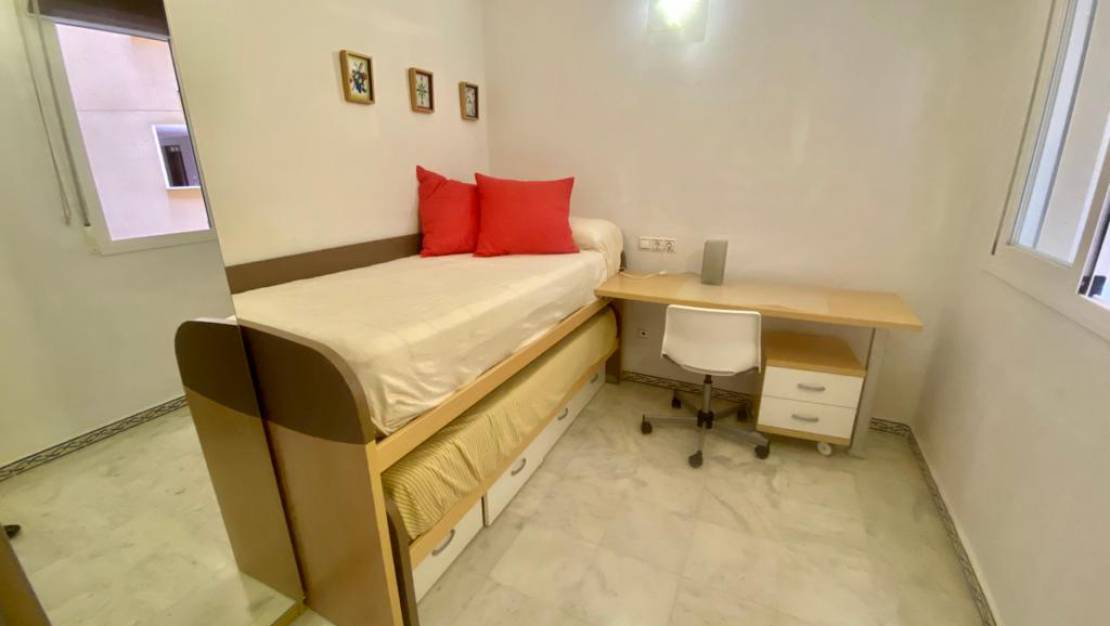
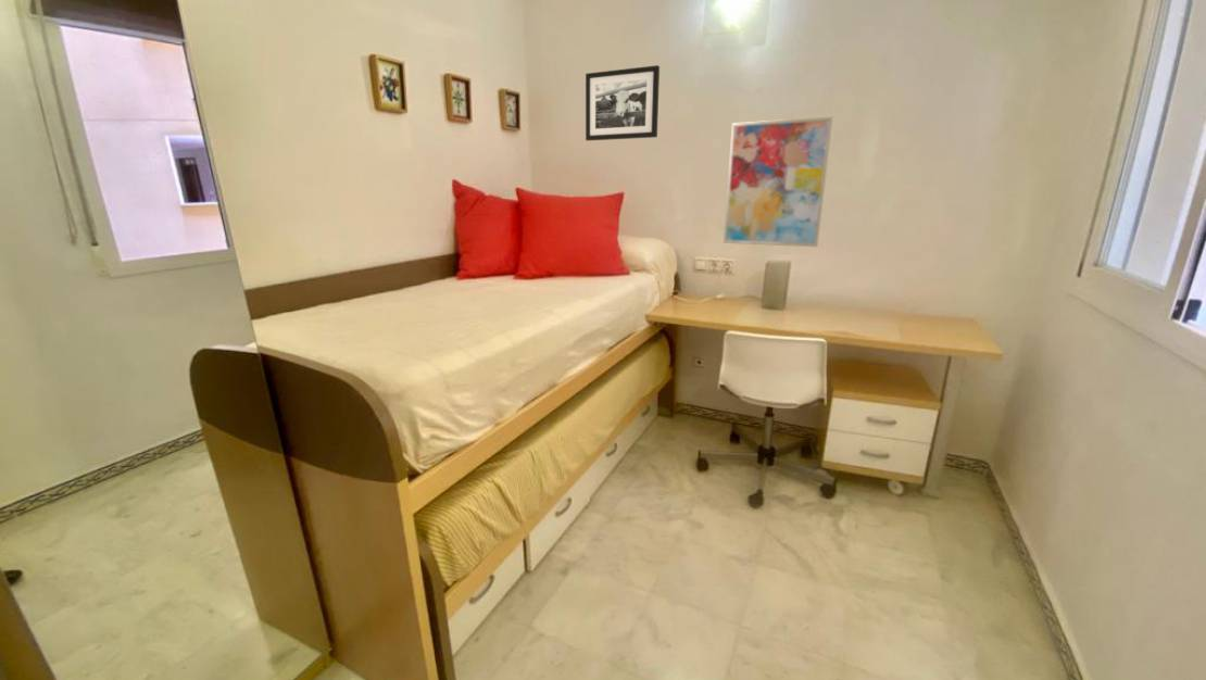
+ wall art [723,116,834,248]
+ picture frame [585,64,661,141]
